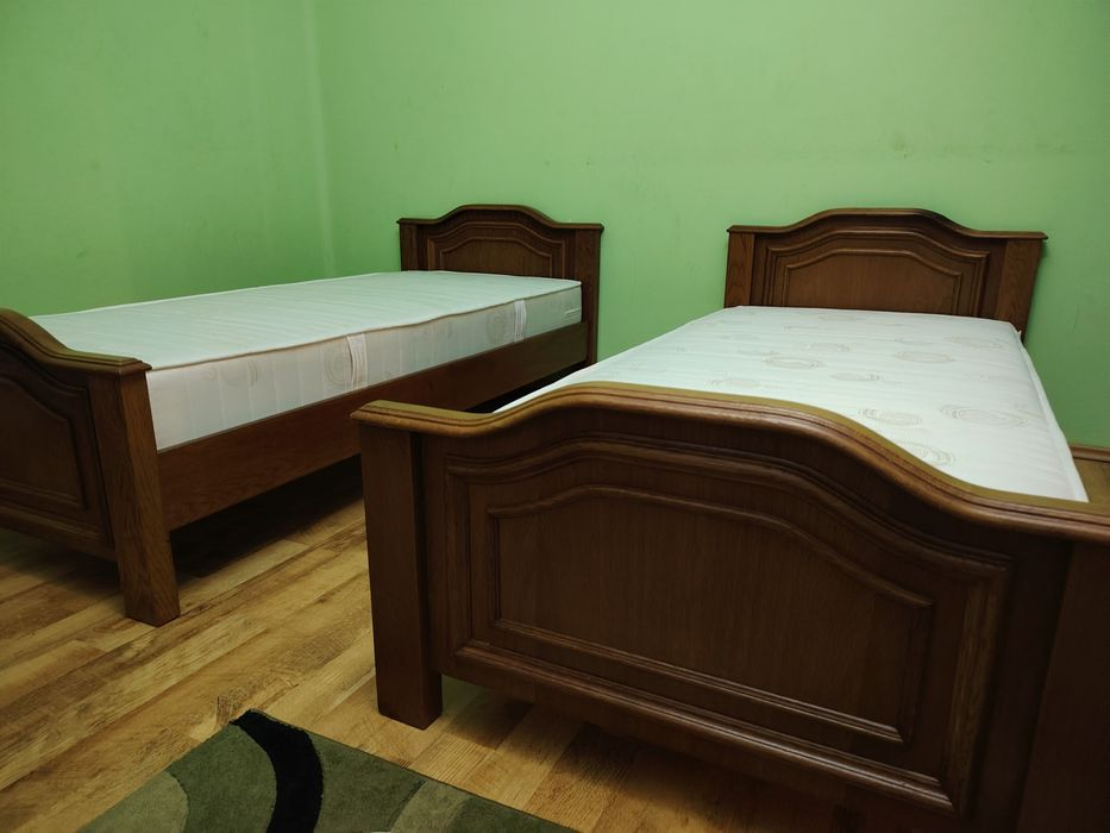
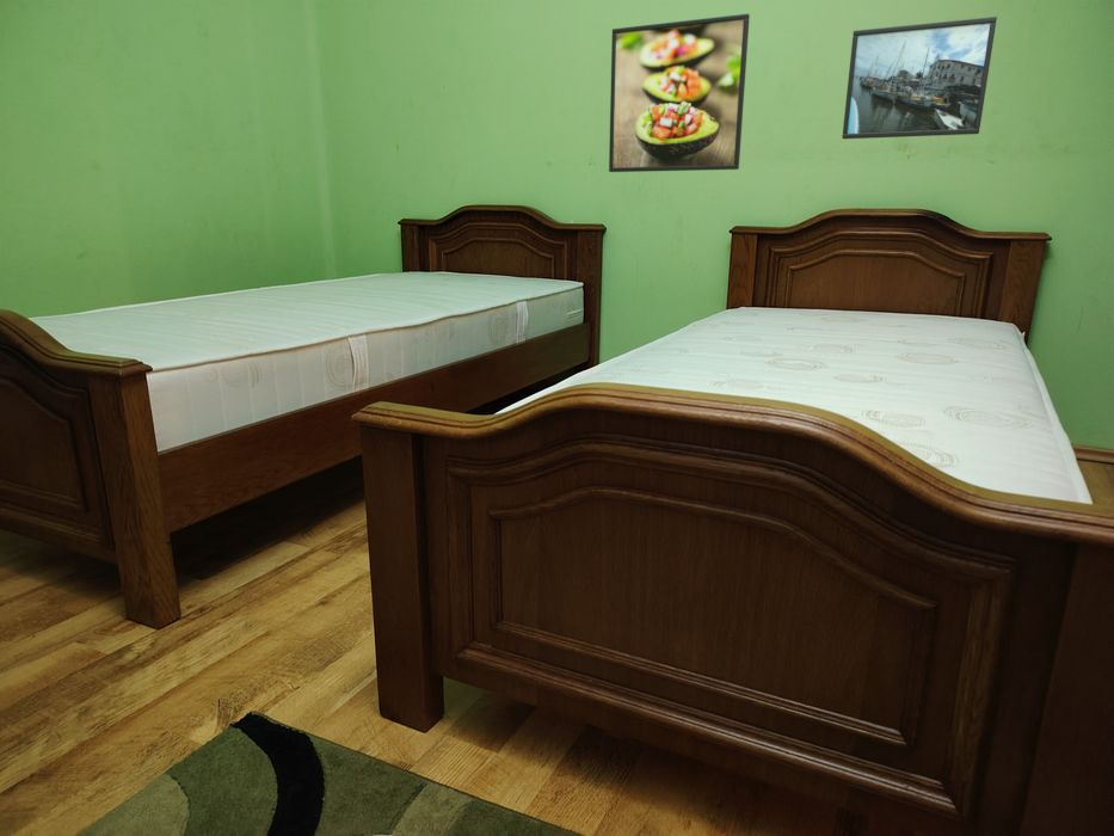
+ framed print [842,16,998,140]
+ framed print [608,13,751,173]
